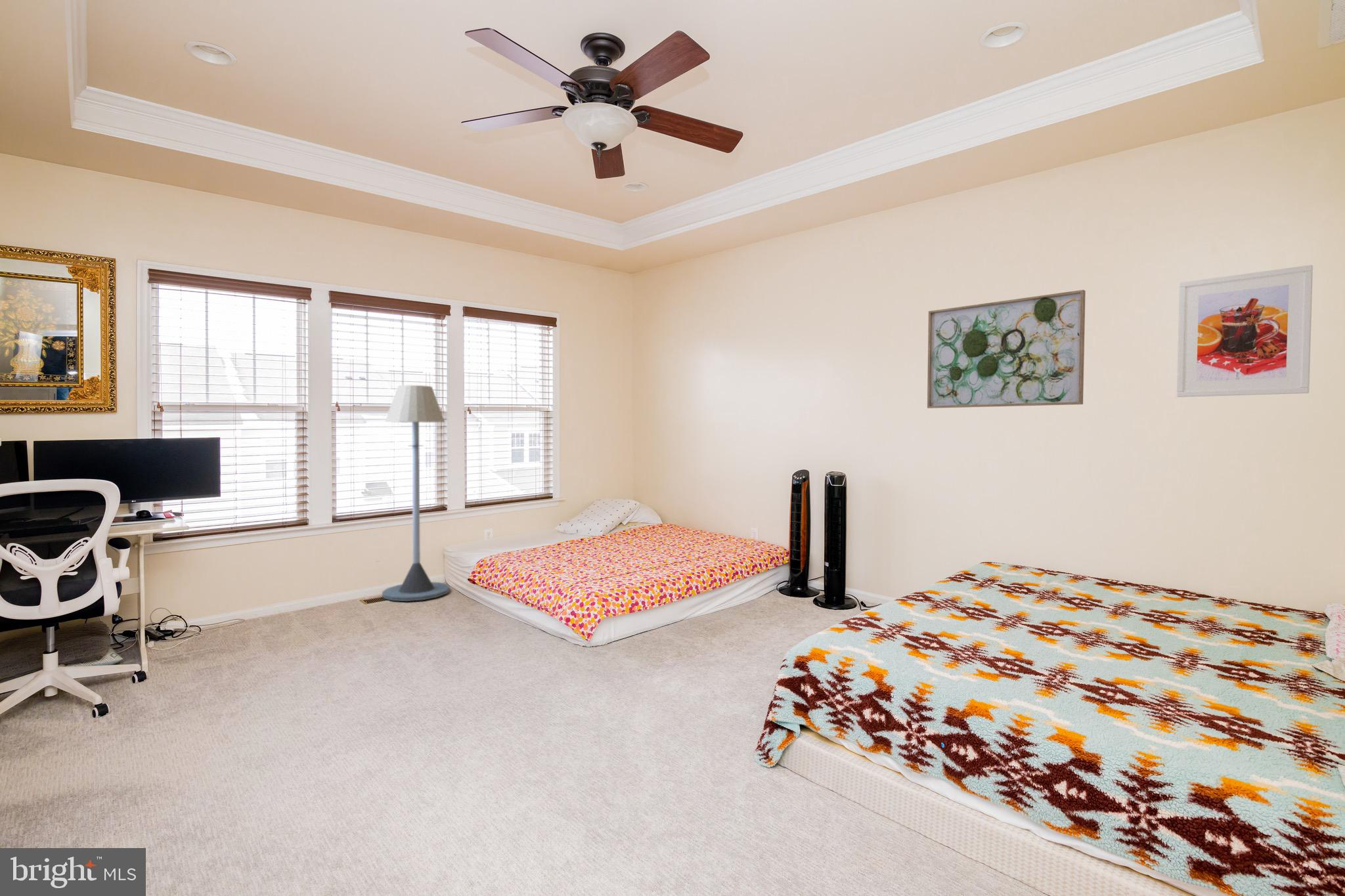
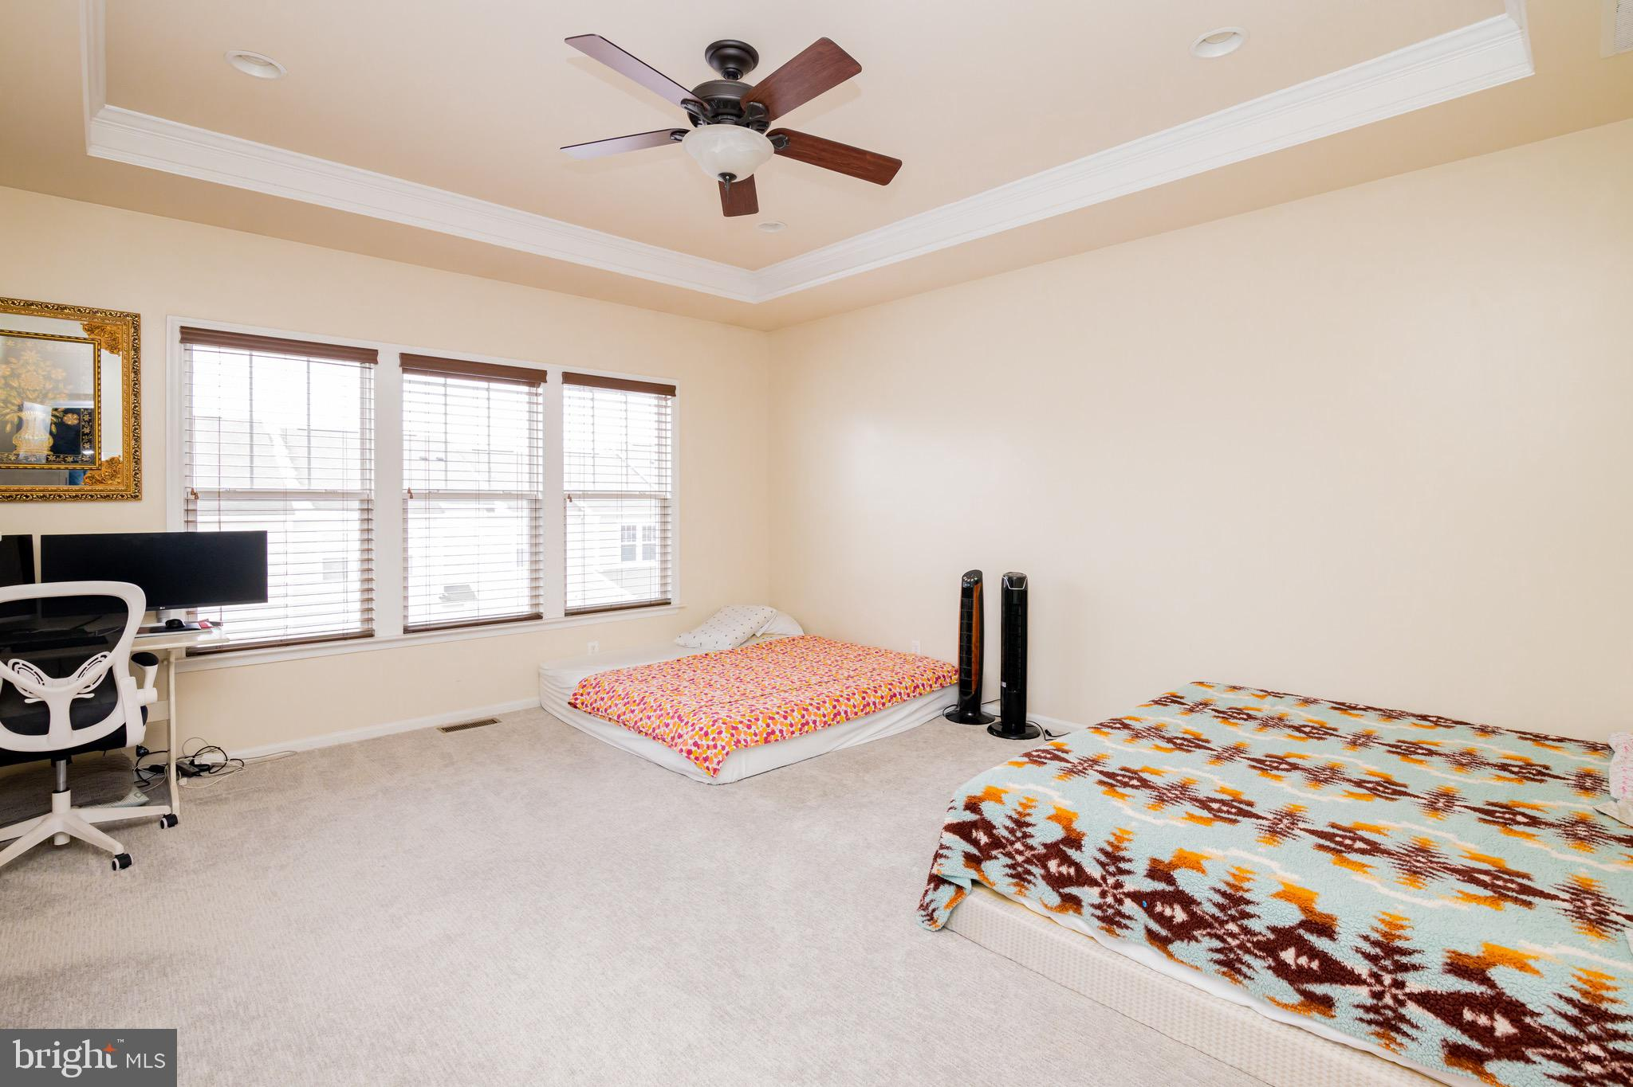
- floor lamp [382,385,451,602]
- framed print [1176,265,1313,398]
- wall art [927,289,1086,409]
